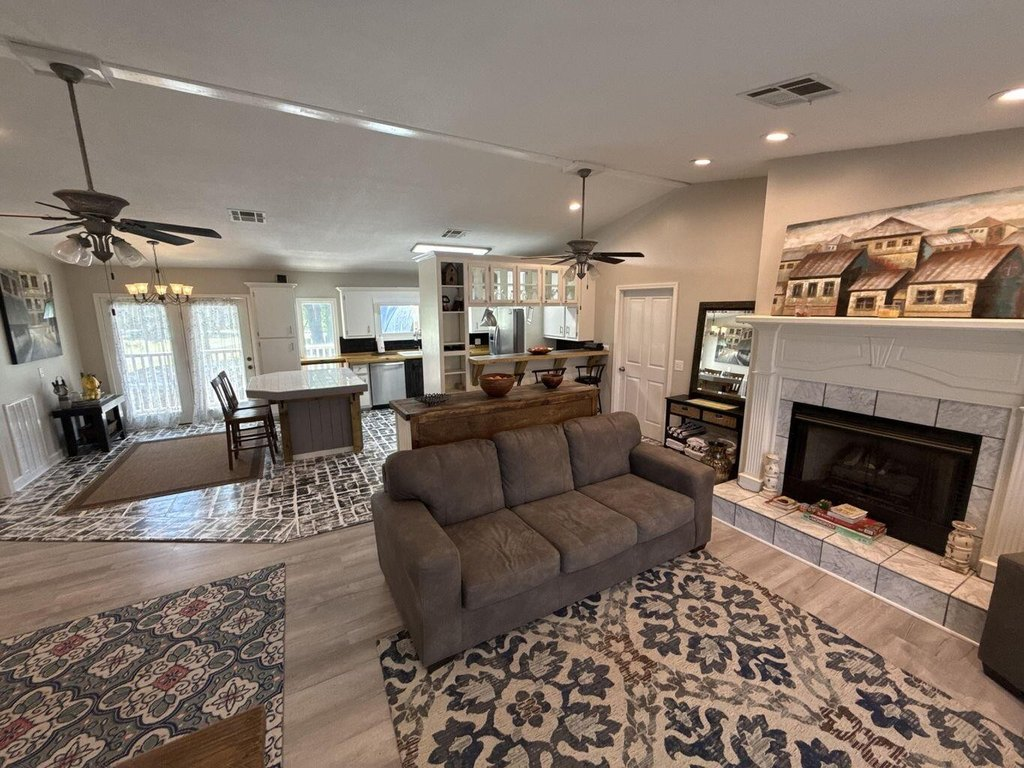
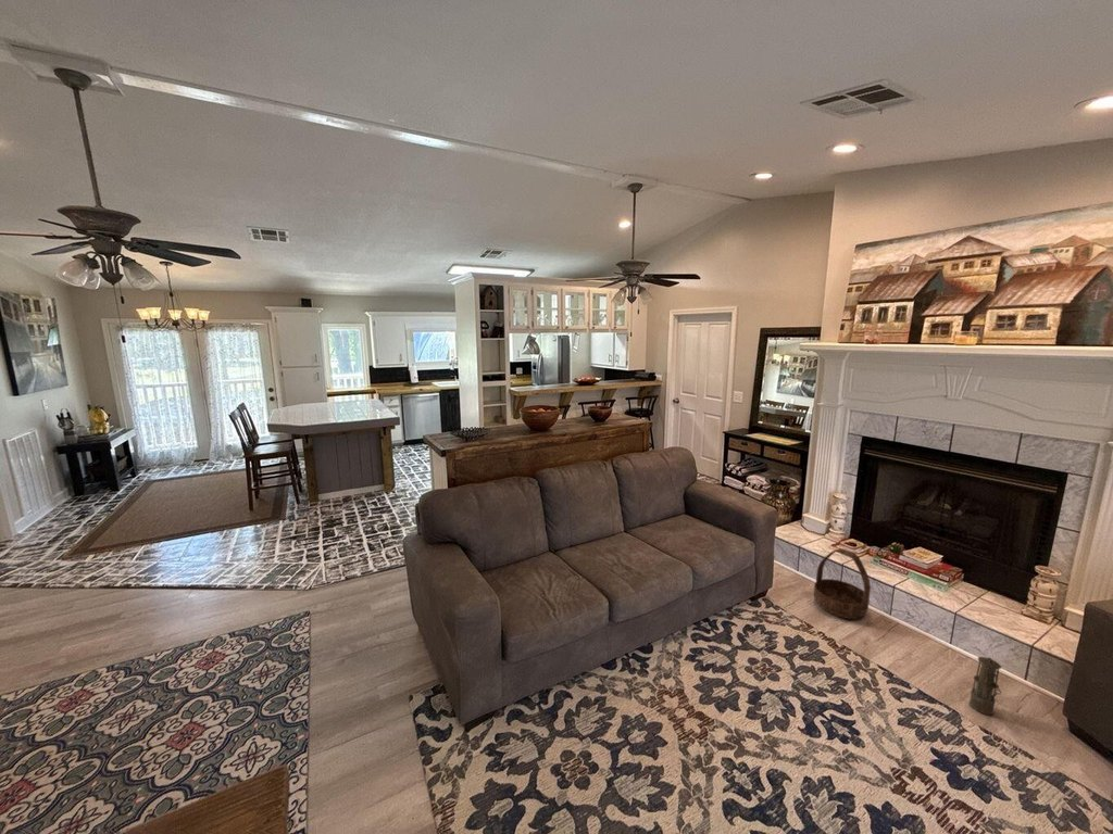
+ basket [812,547,872,620]
+ lantern [968,656,1002,716]
